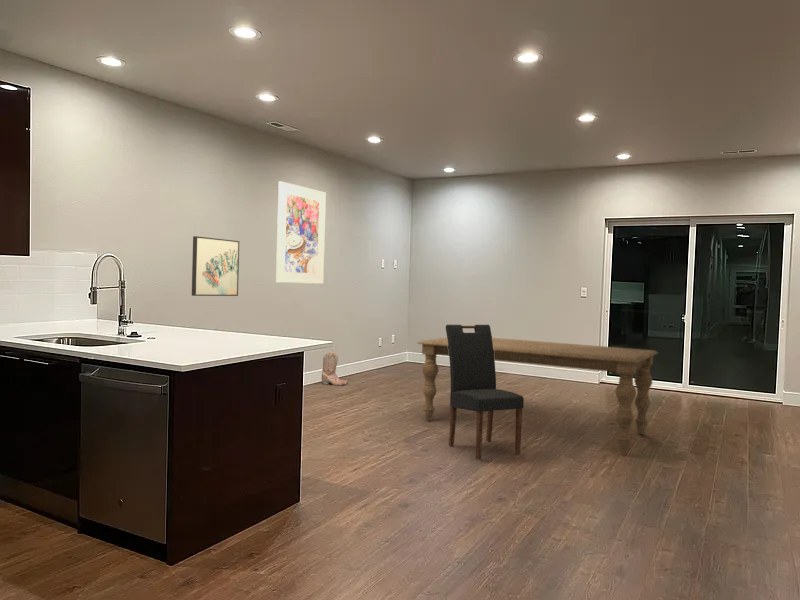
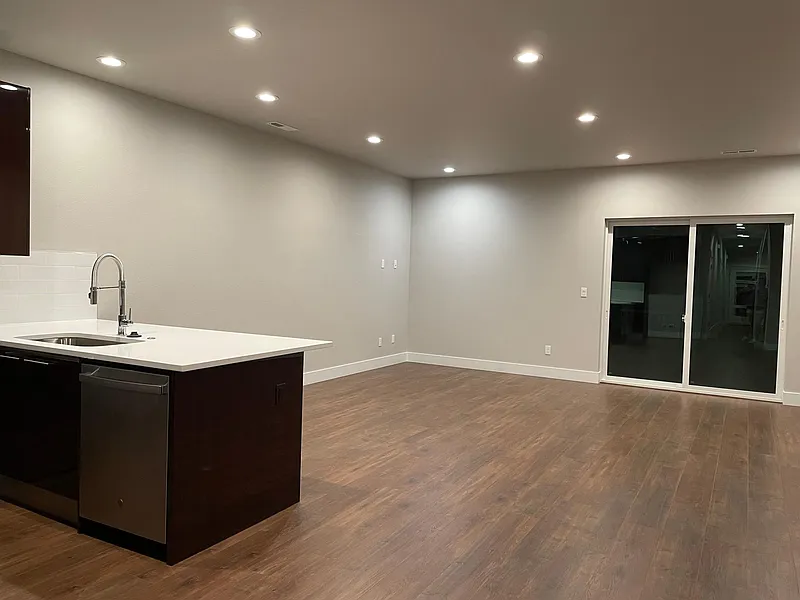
- boots [321,351,349,386]
- dining chair [445,324,525,460]
- wall art [191,235,240,297]
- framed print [275,180,327,285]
- dining table [416,337,659,455]
